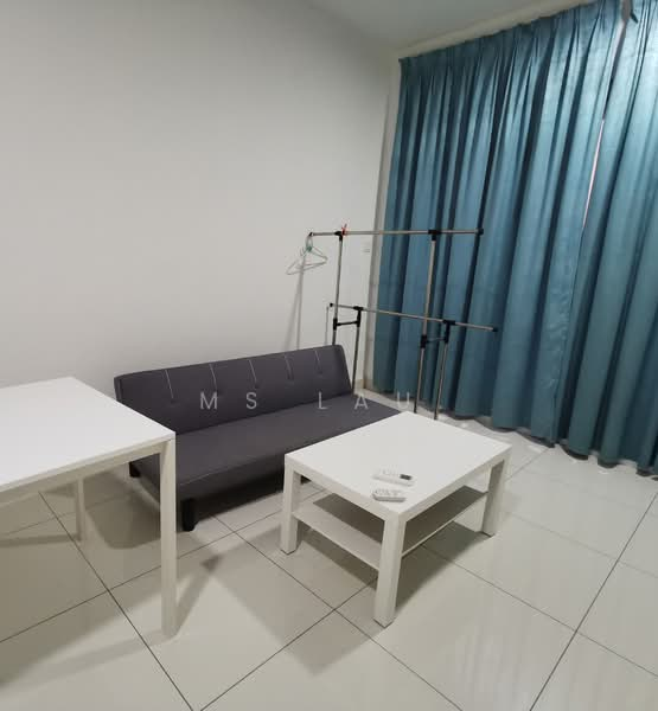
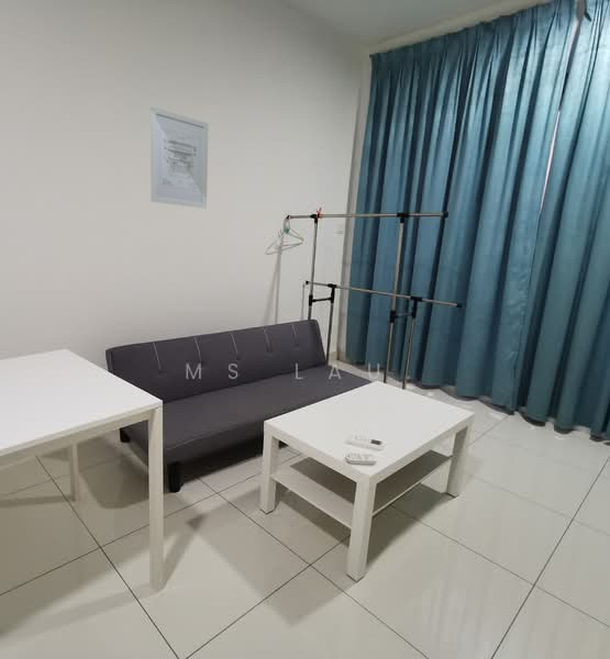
+ wall art [149,105,209,210]
